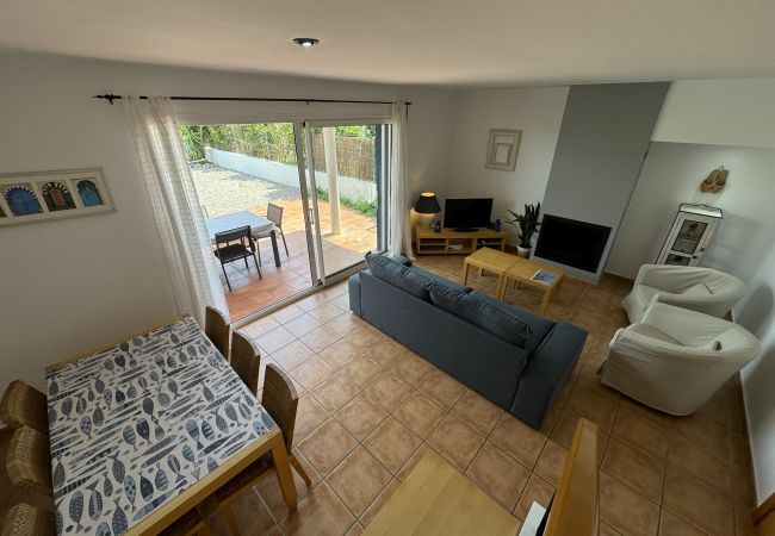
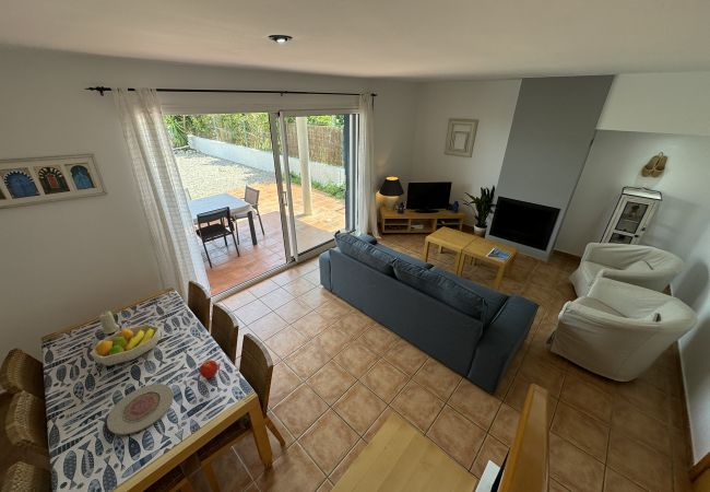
+ candle [98,311,121,336]
+ apple [199,359,218,379]
+ plate [106,383,175,436]
+ fruit bowl [88,323,162,367]
